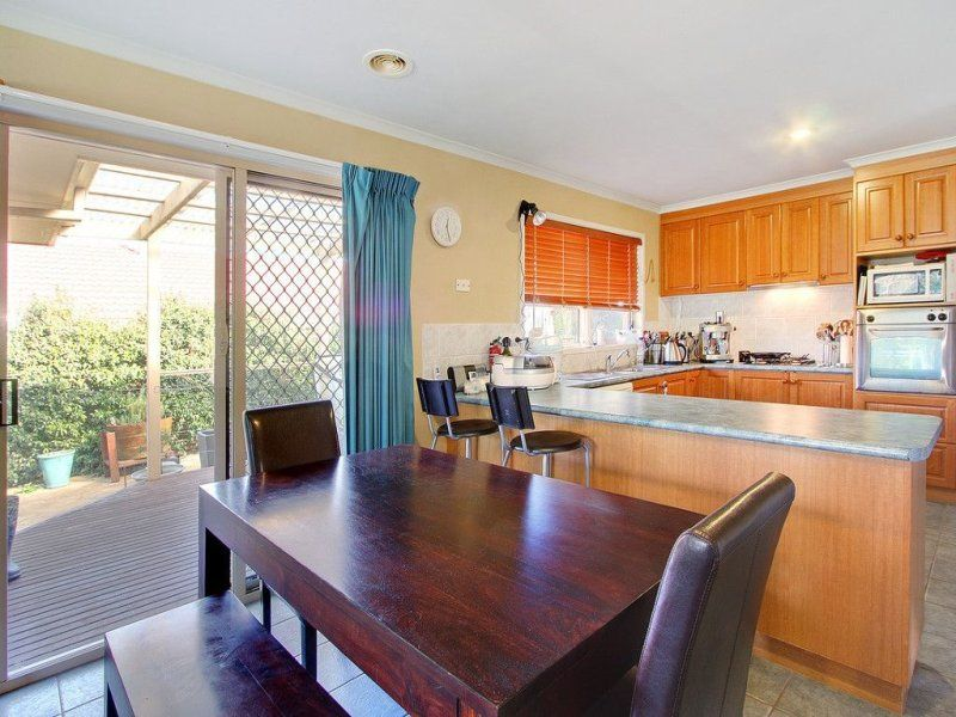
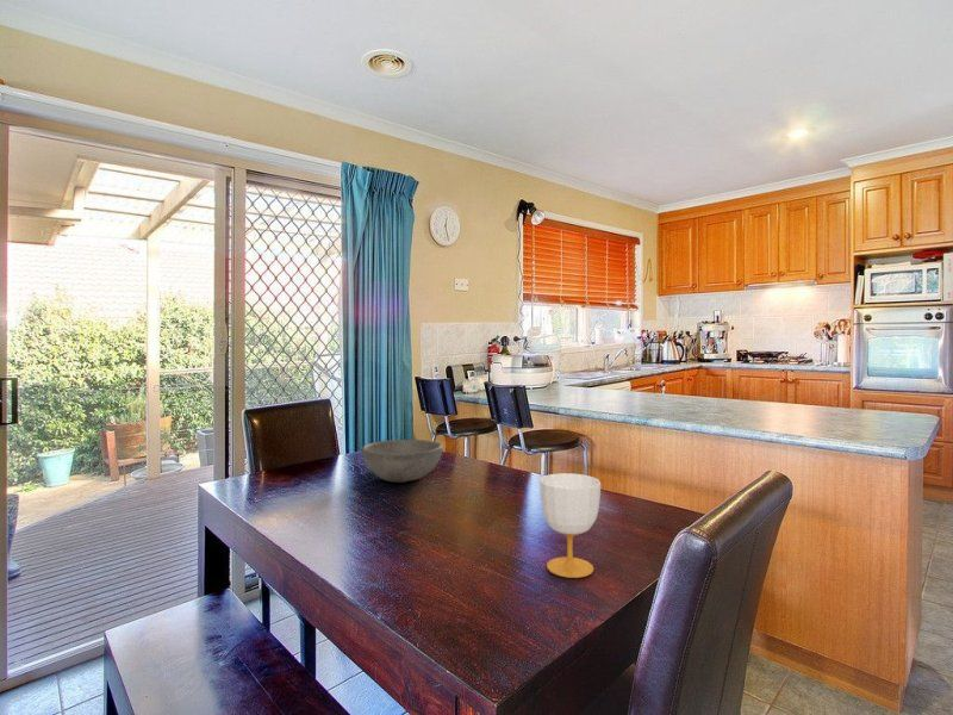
+ bowl [361,439,444,484]
+ cup [538,472,602,579]
